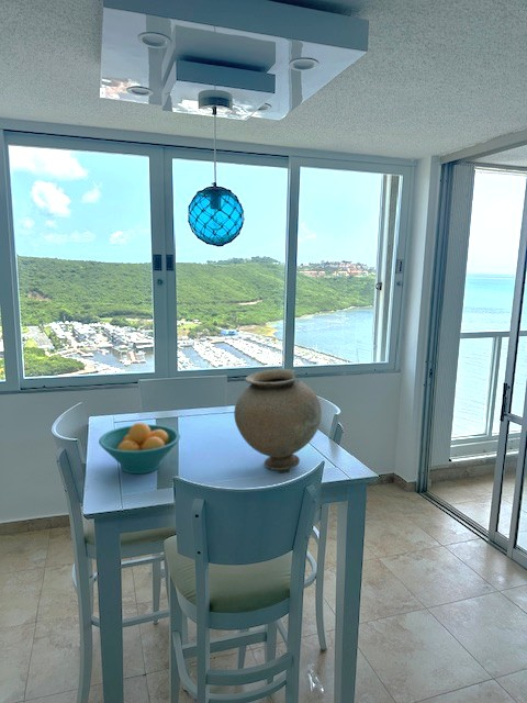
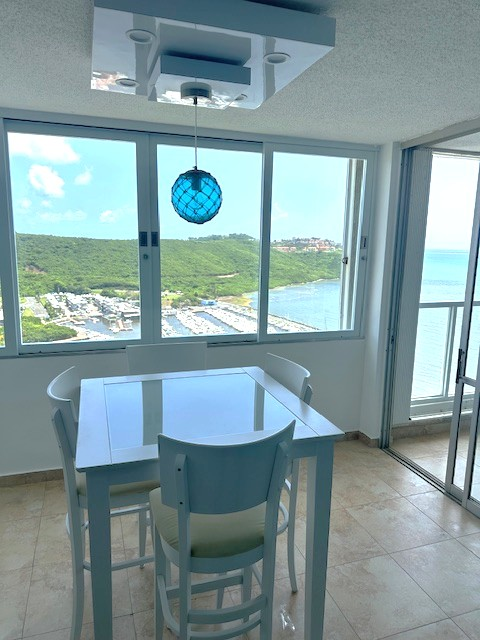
- fruit bowl [98,422,181,475]
- vase [233,368,323,471]
